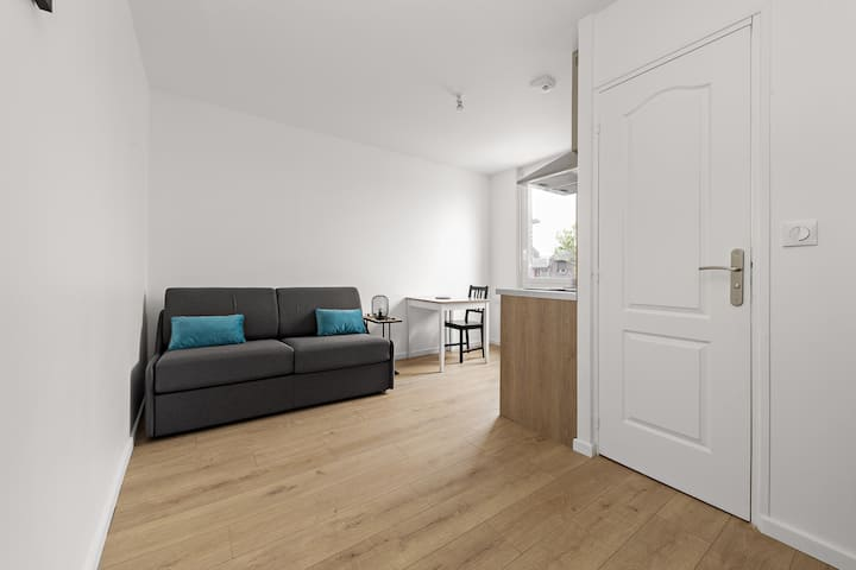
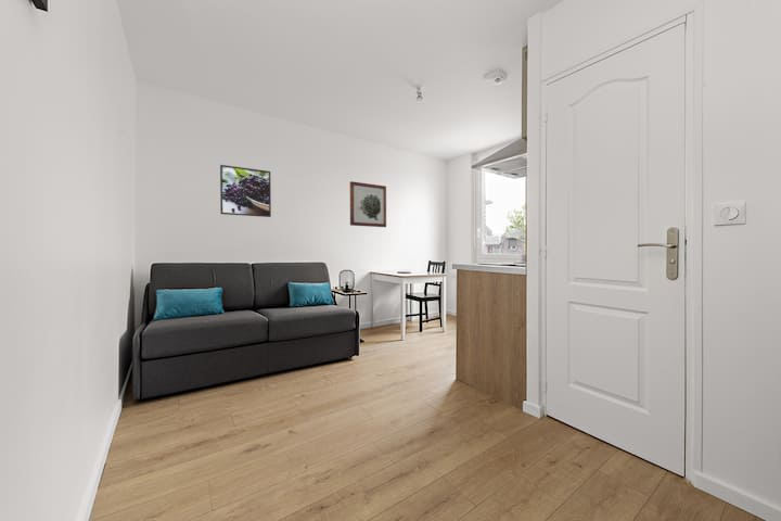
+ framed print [219,164,272,218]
+ wall art [349,180,387,228]
